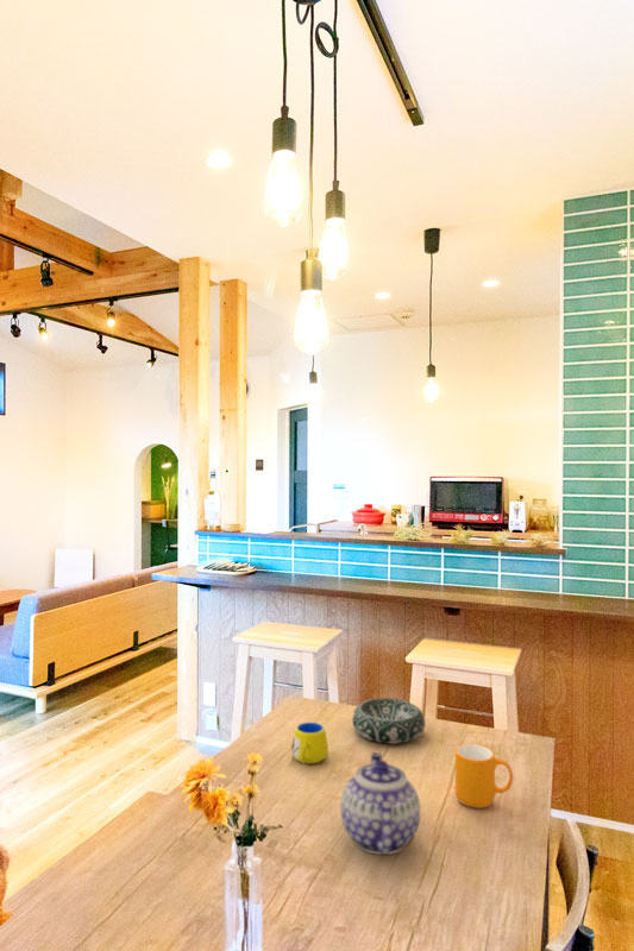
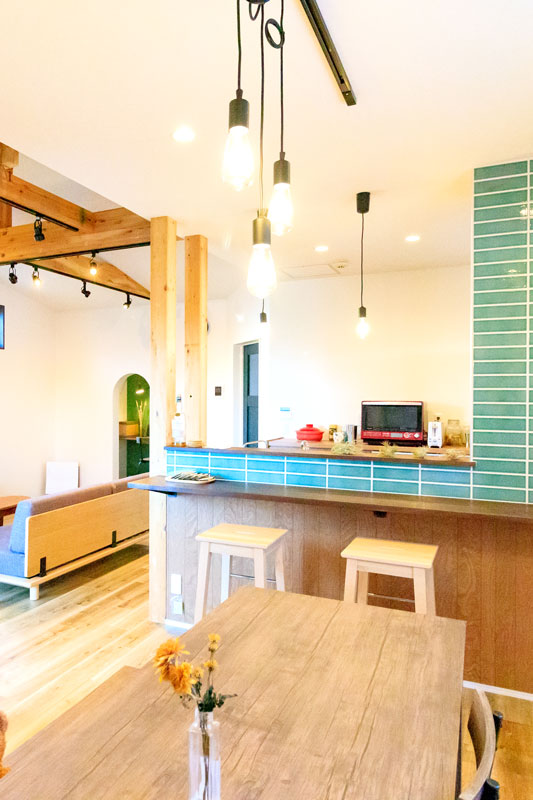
- mug [285,720,329,767]
- teapot [339,751,421,856]
- mug [454,743,514,810]
- decorative bowl [351,697,426,745]
